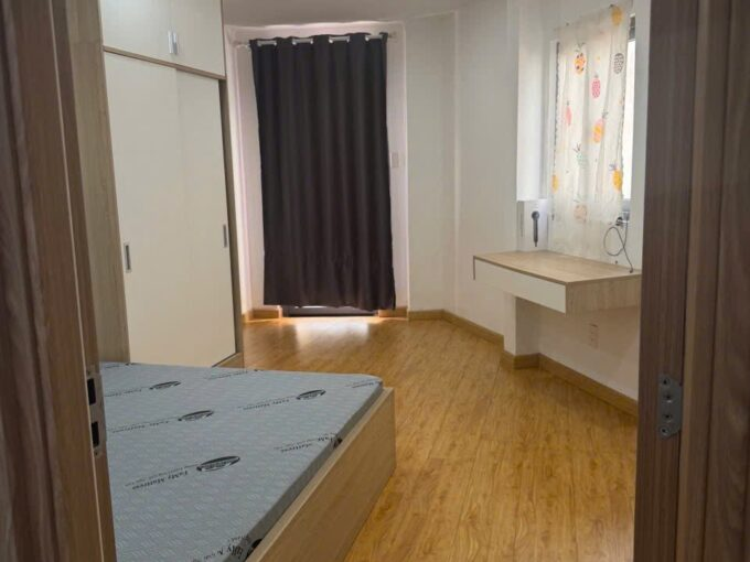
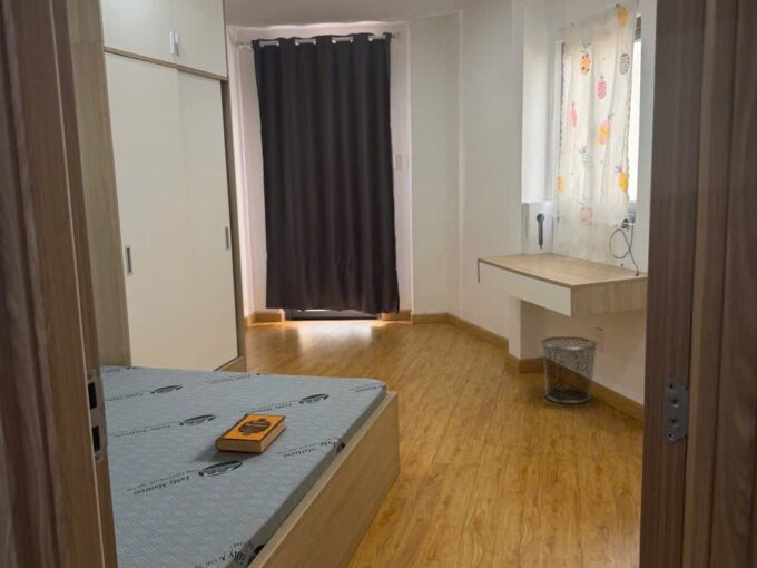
+ hardback book [214,412,287,454]
+ waste bin [540,335,598,404]
